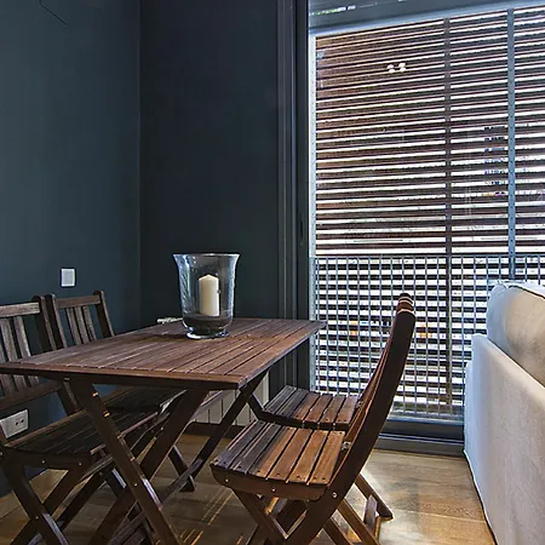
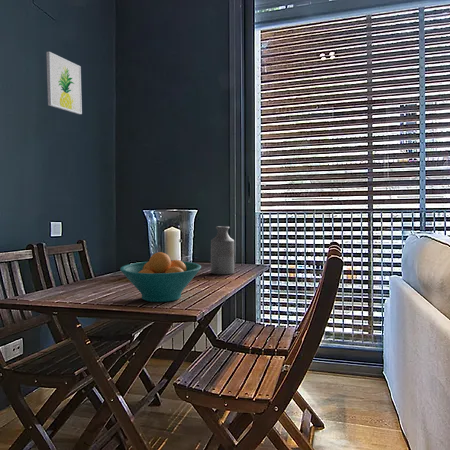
+ fruit bowl [119,251,202,303]
+ wall art [45,51,83,115]
+ bottle [210,225,235,276]
